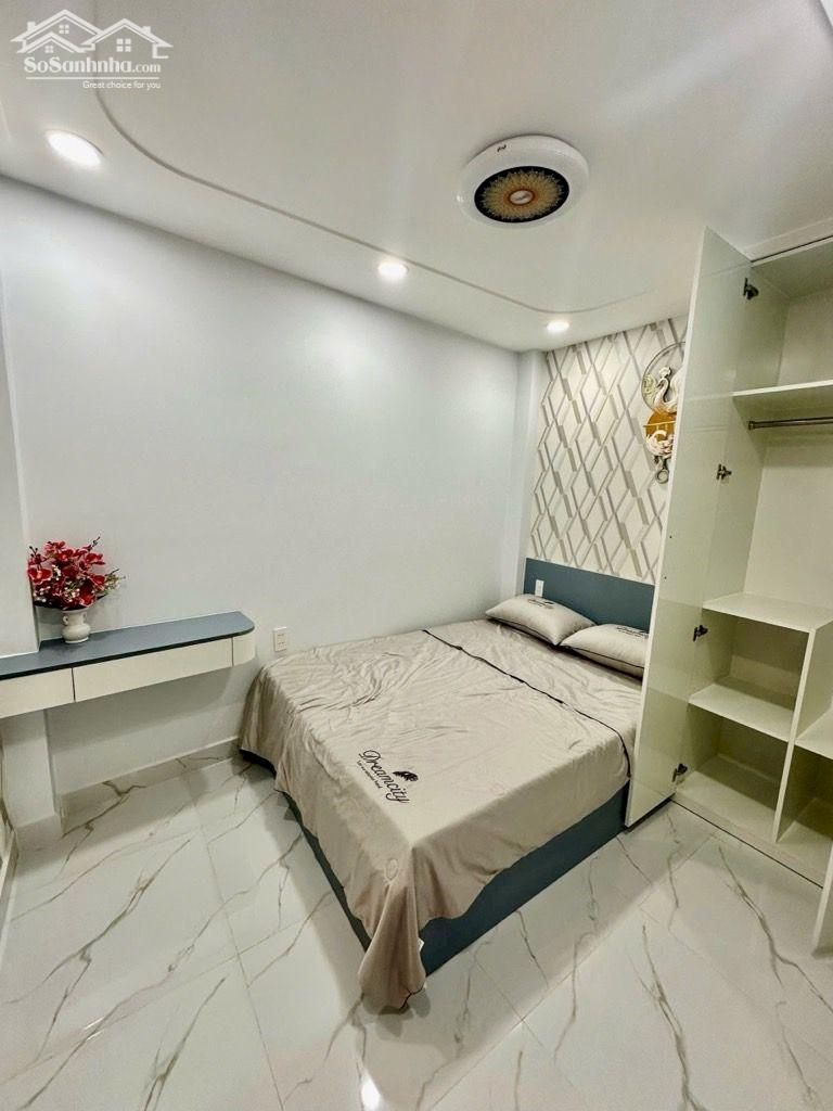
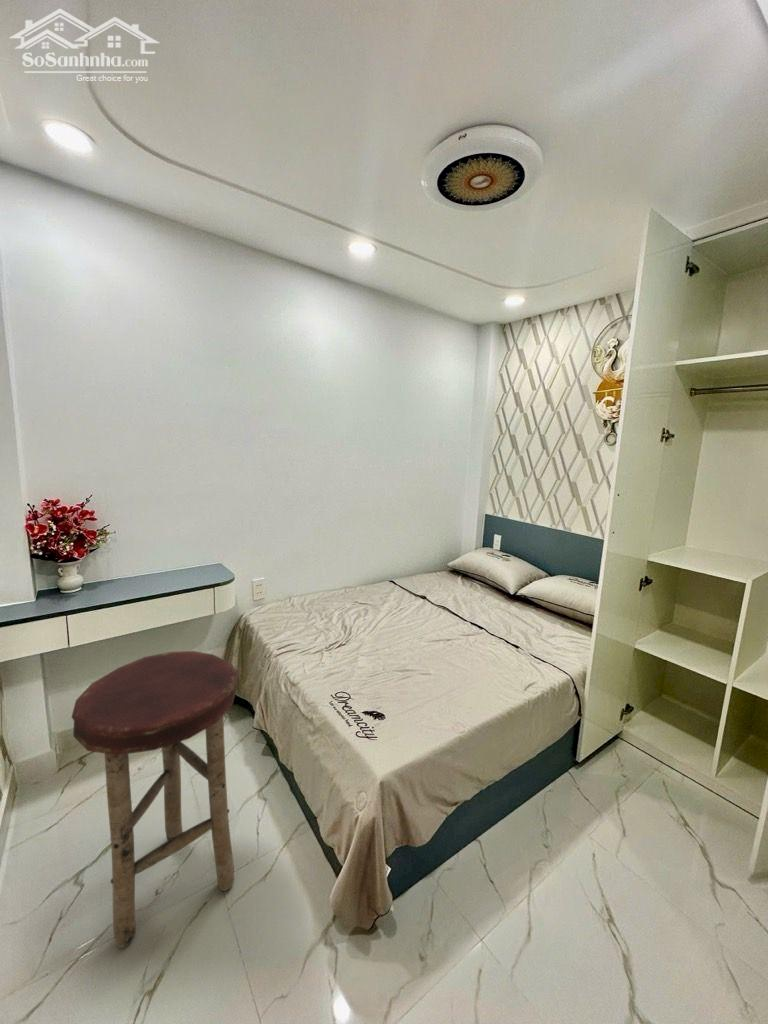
+ stool [71,650,239,949]
